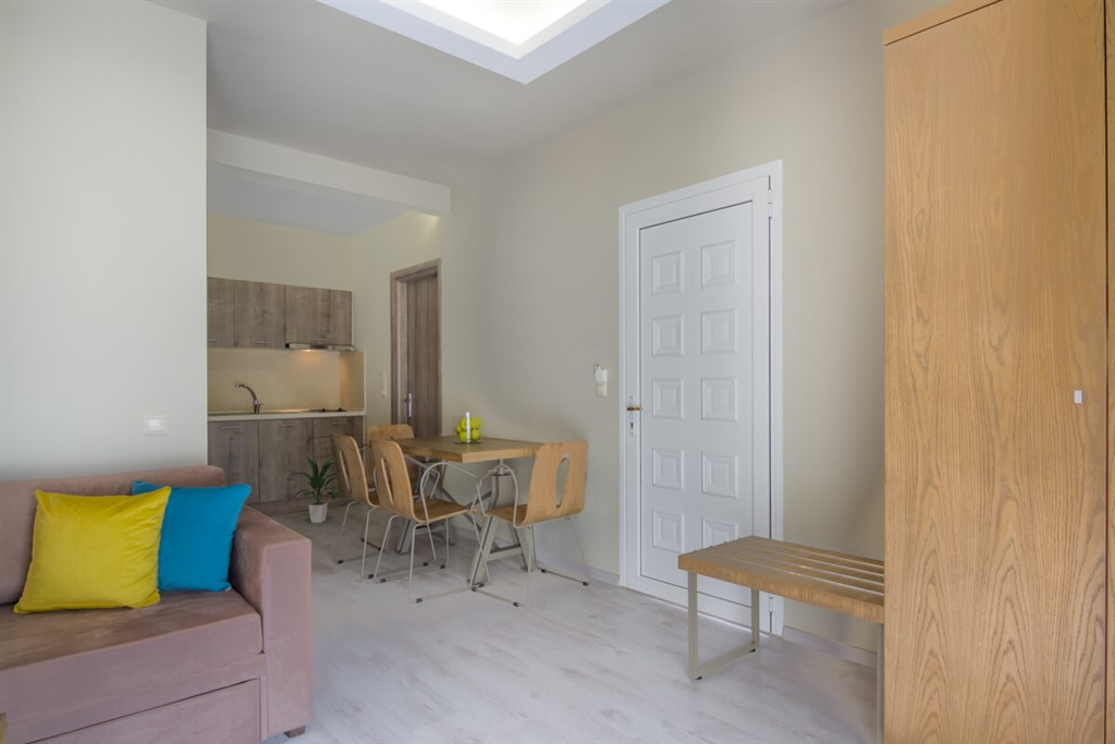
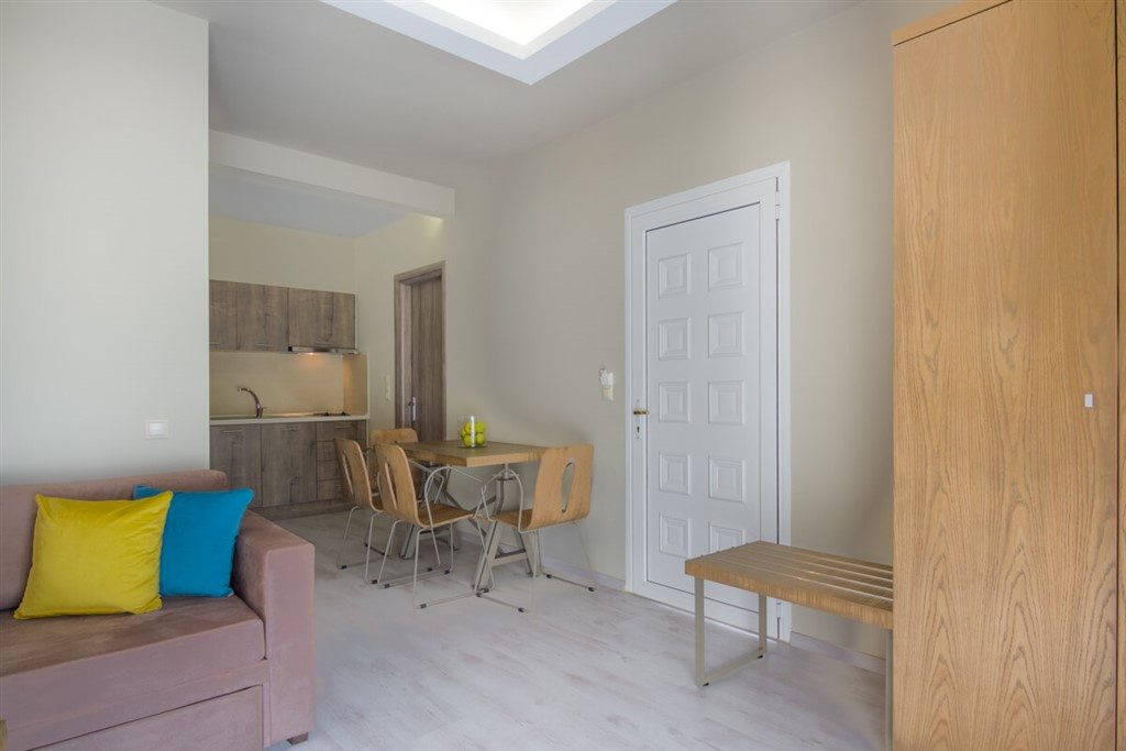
- indoor plant [292,454,341,524]
